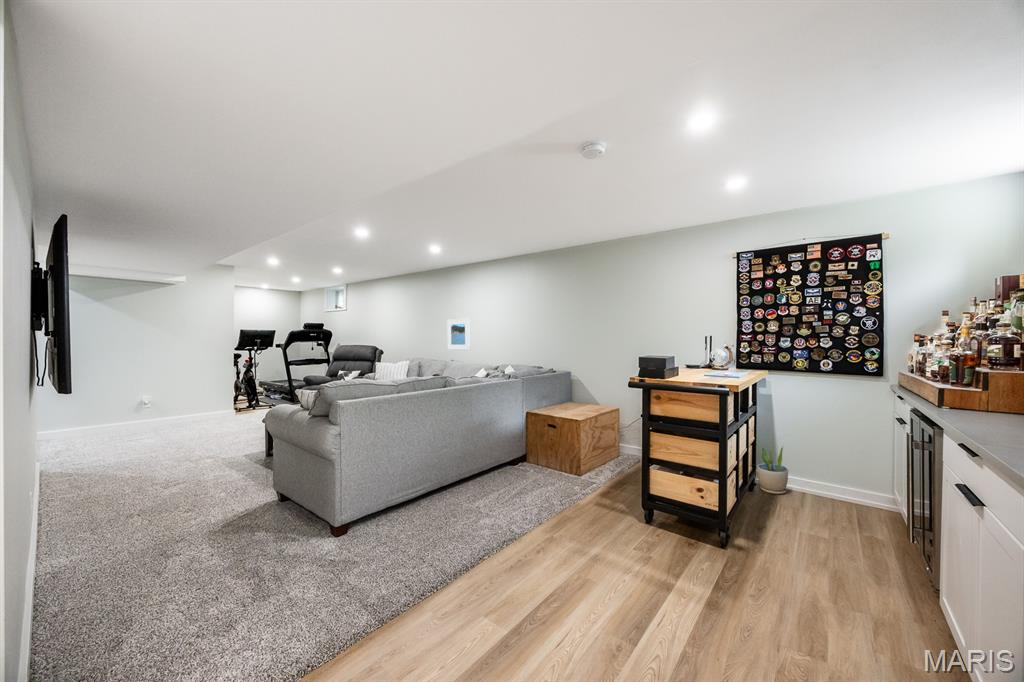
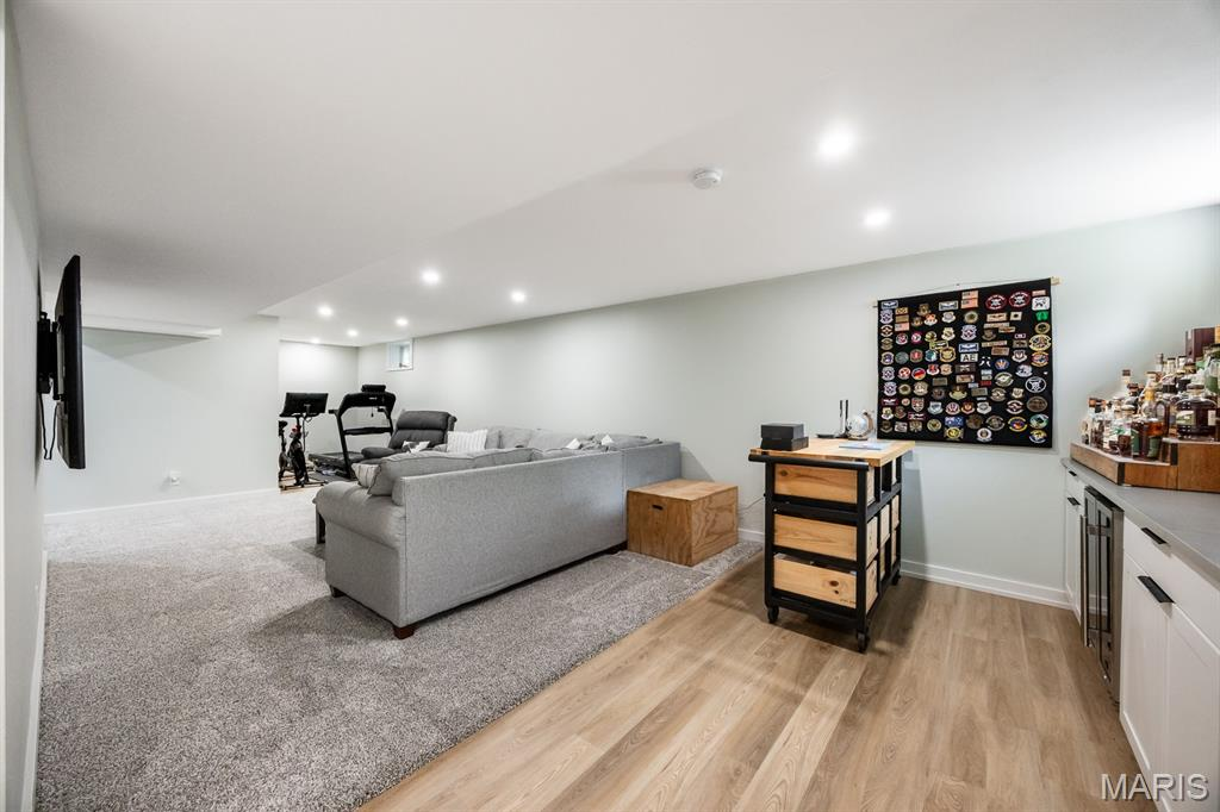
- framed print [447,318,471,351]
- potted plant [756,444,789,495]
